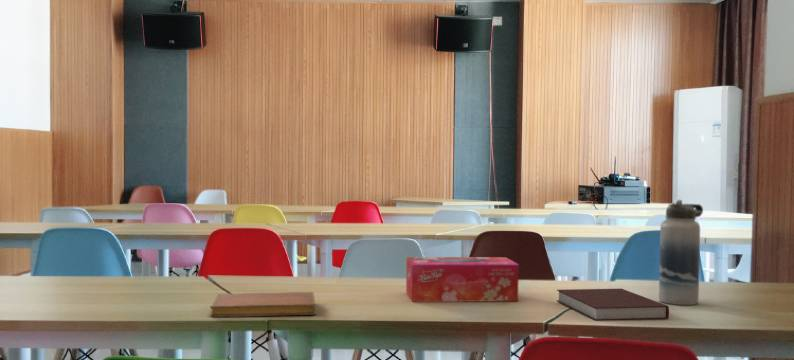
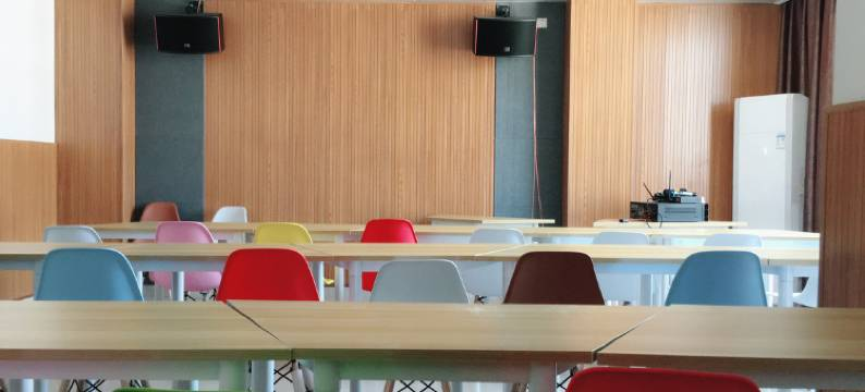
- notebook [209,291,317,318]
- notebook [556,288,670,322]
- tissue box [405,256,520,303]
- water bottle [658,199,704,306]
